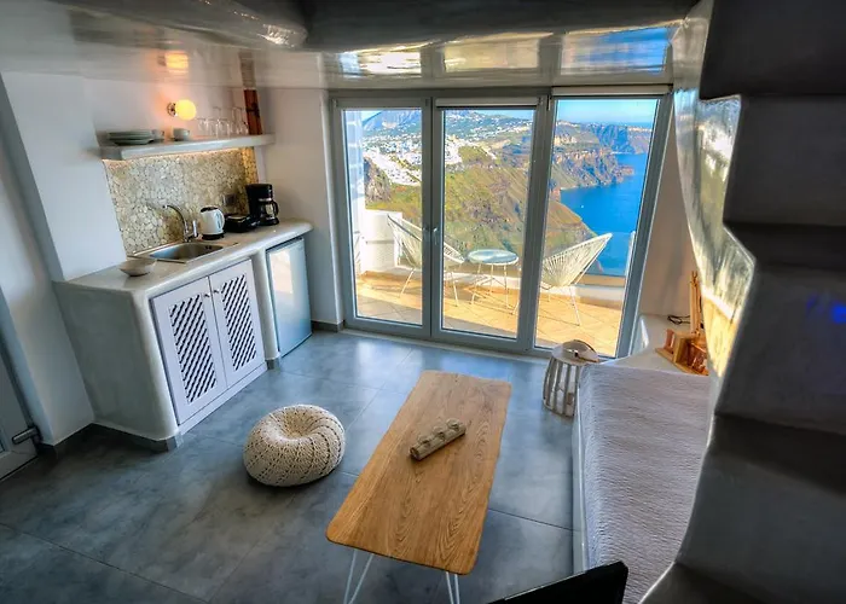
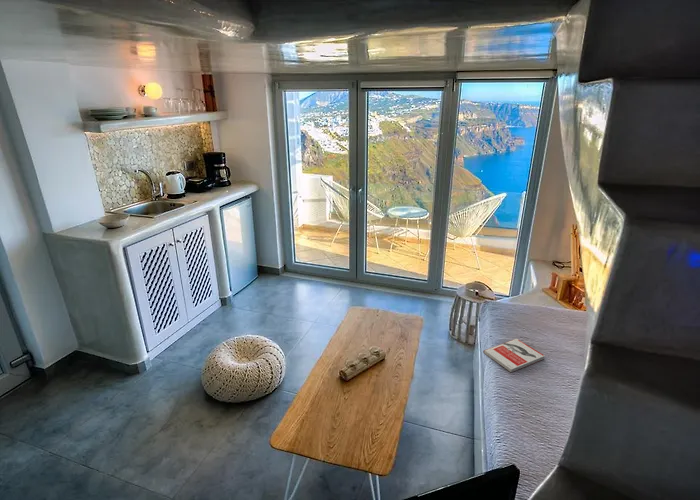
+ book [482,338,546,374]
